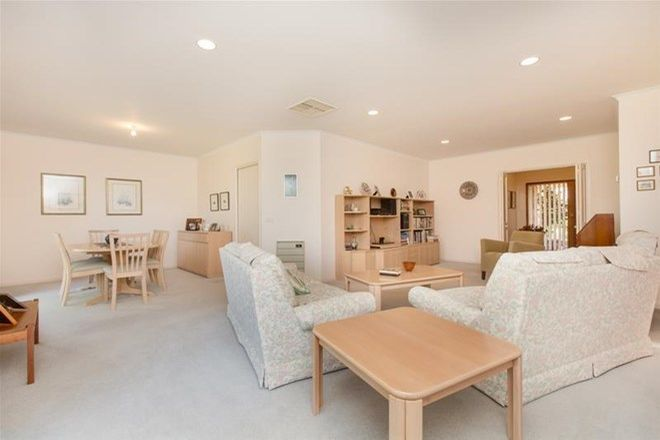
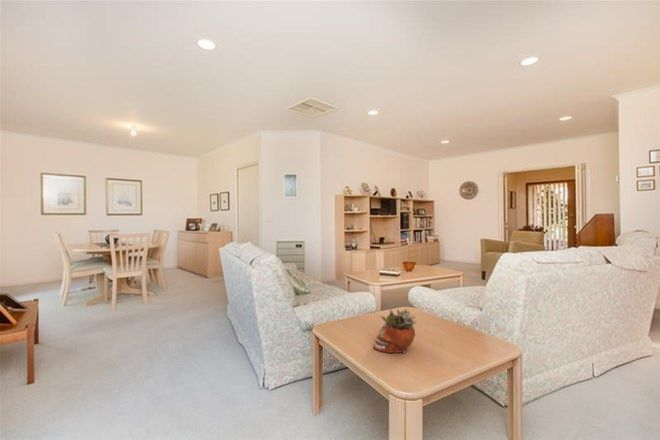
+ succulent planter [372,308,417,354]
